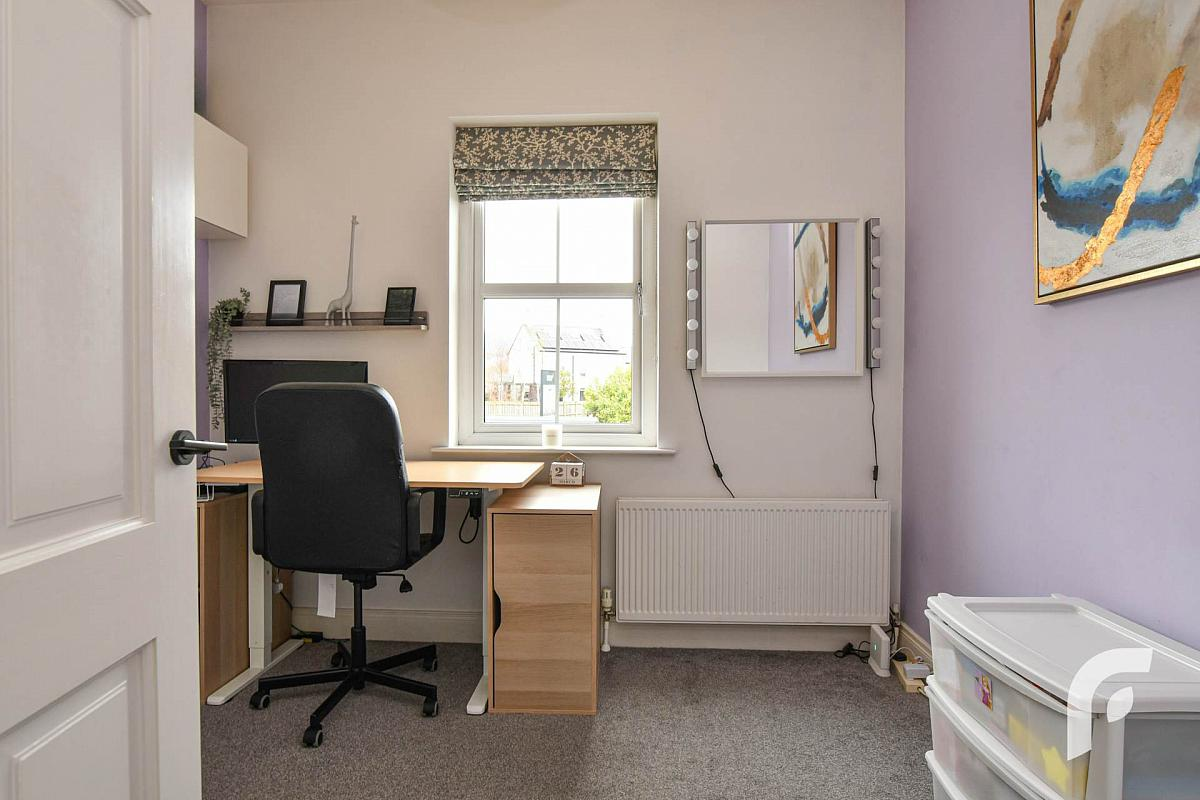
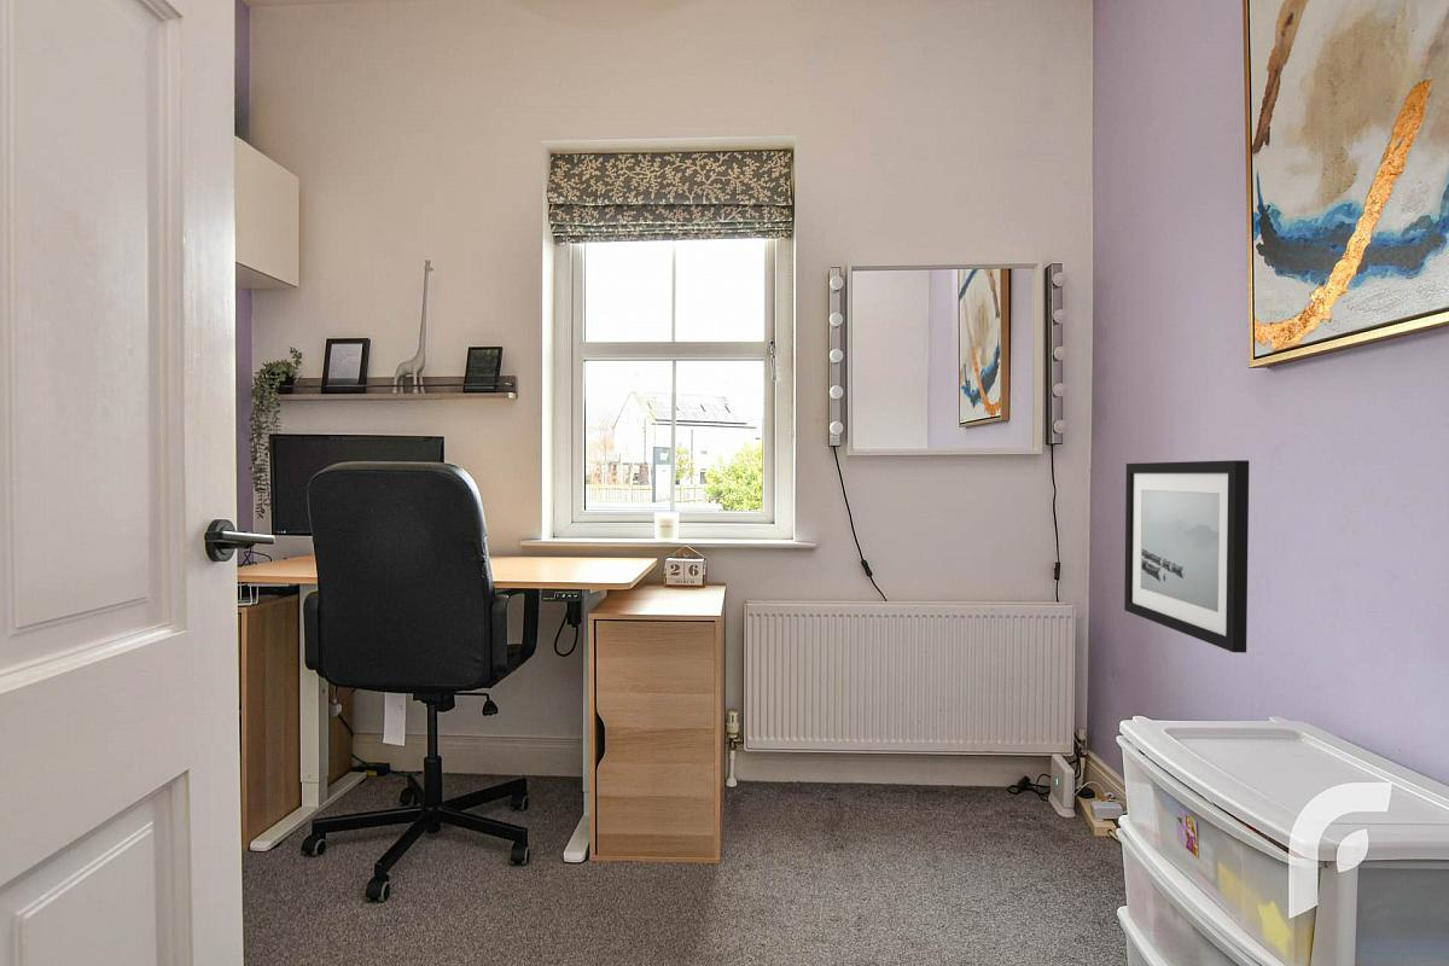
+ wall art [1123,459,1250,654]
